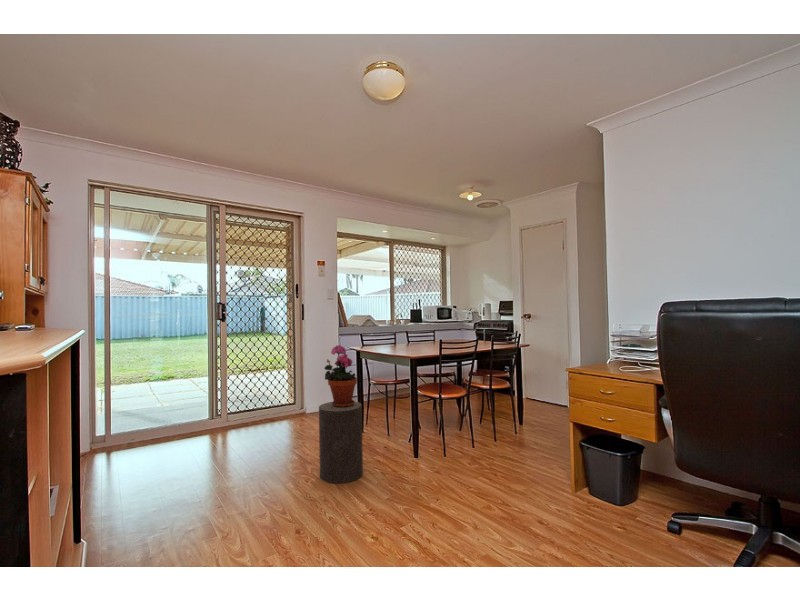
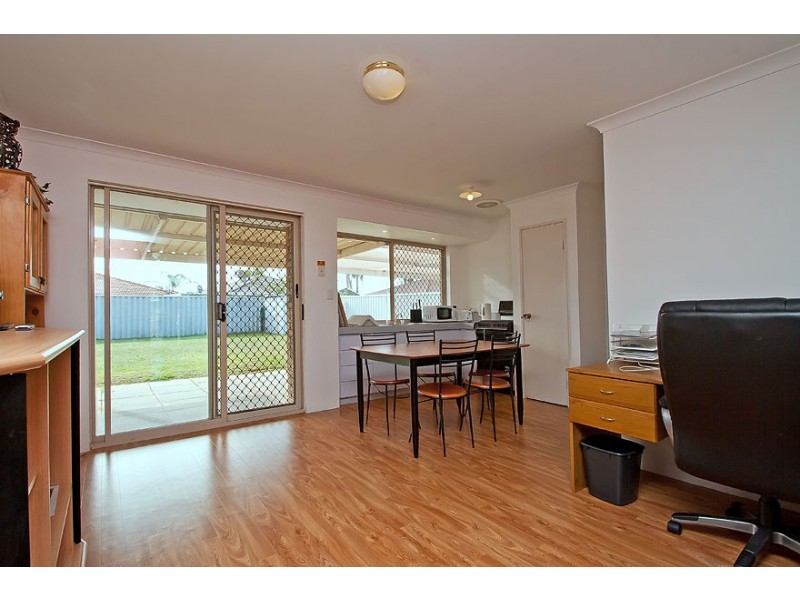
- potted plant [323,344,358,407]
- stool [318,401,364,485]
